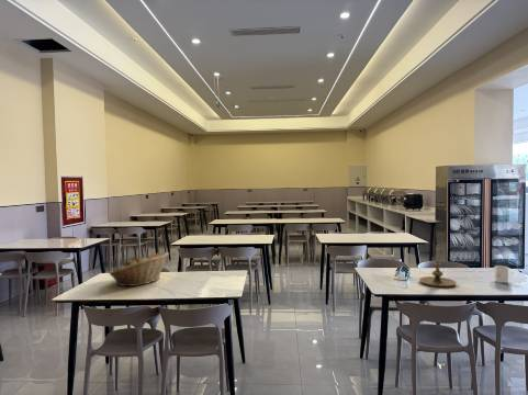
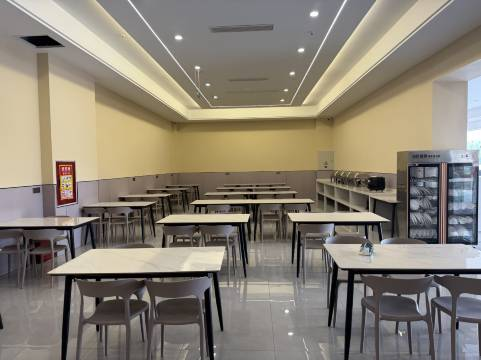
- candle holder [418,244,458,287]
- fruit basket [108,251,170,287]
- mug [490,264,509,284]
